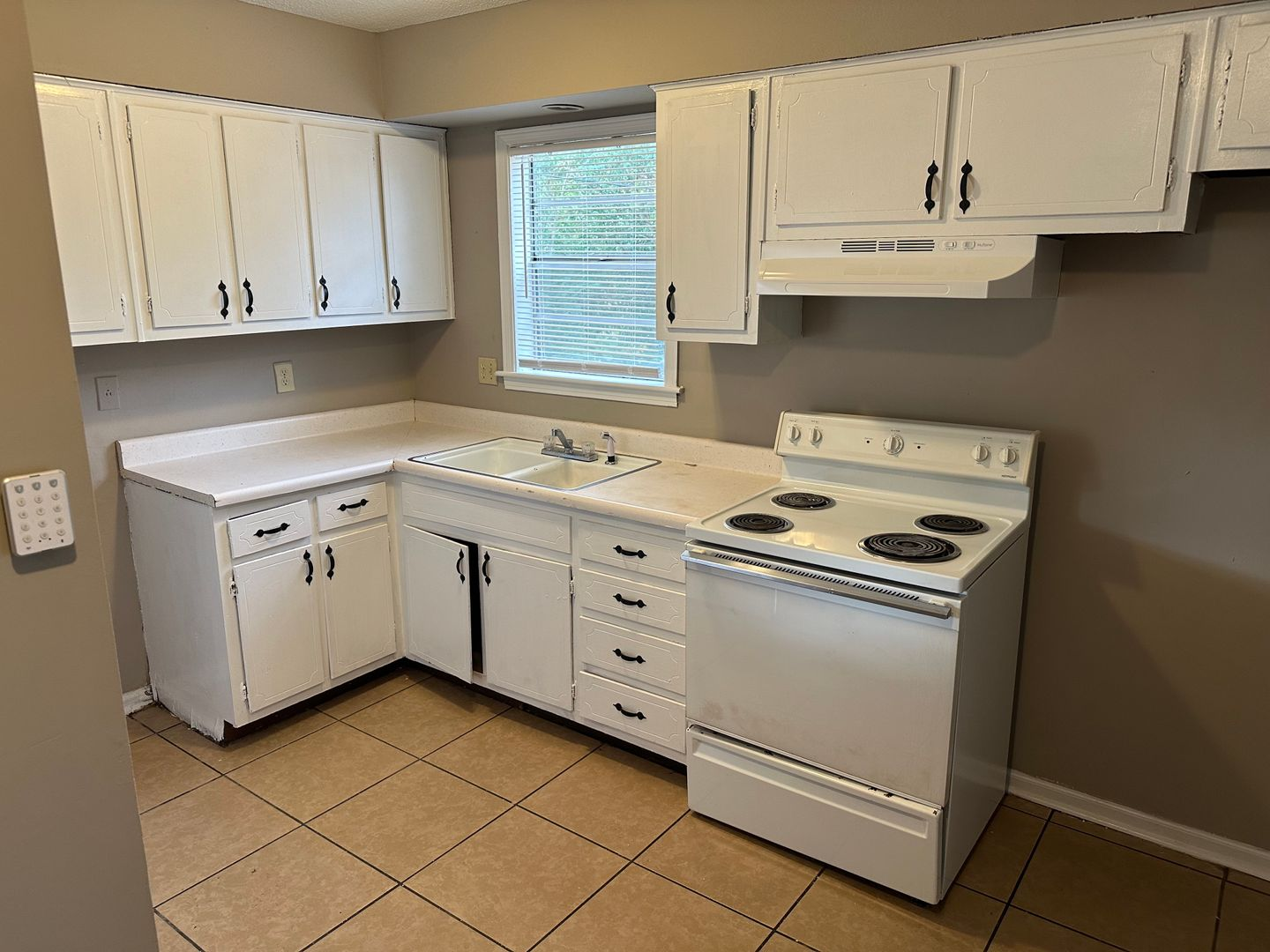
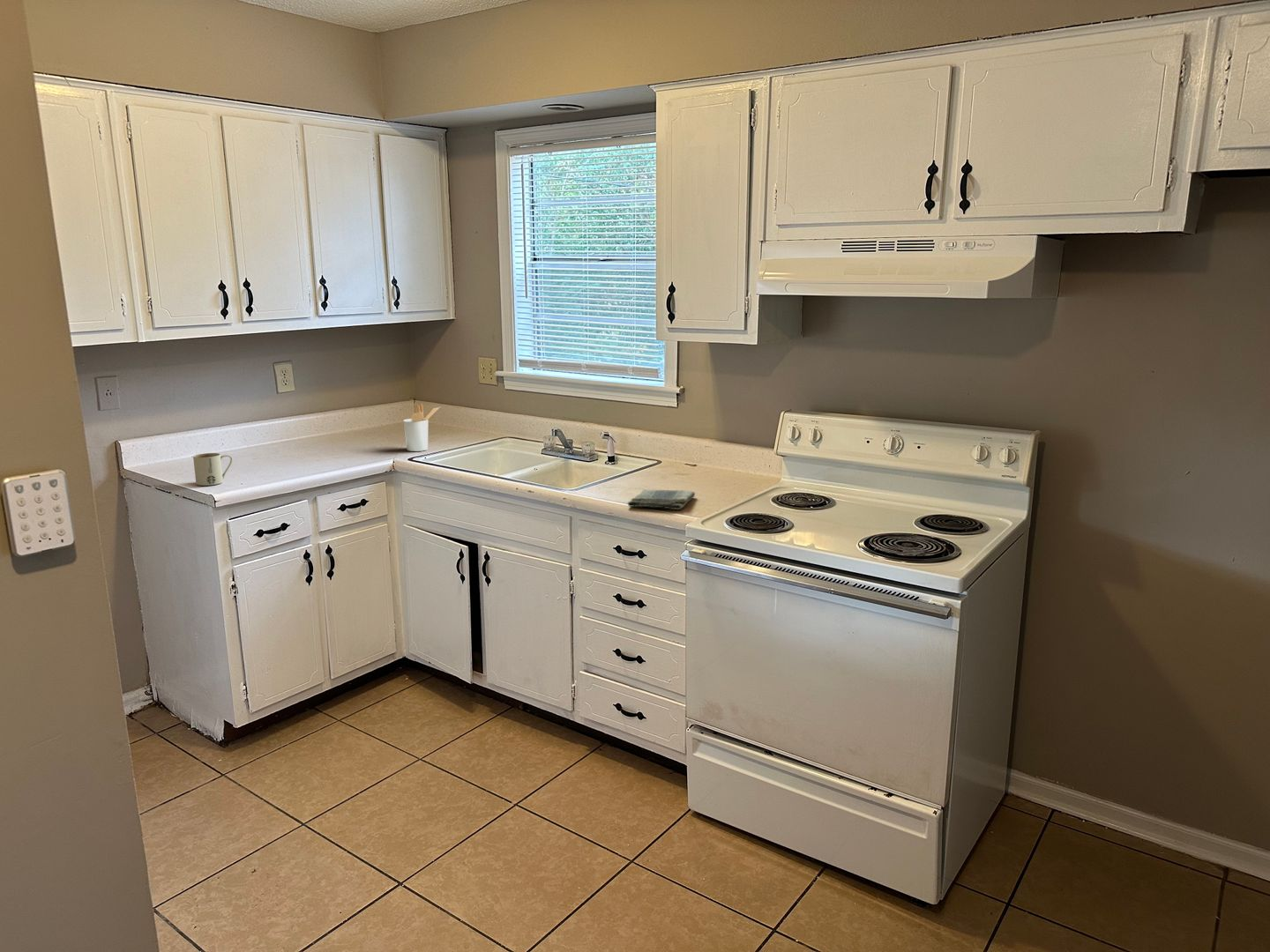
+ utensil holder [402,403,441,452]
+ mug [192,452,234,487]
+ dish towel [626,489,696,510]
